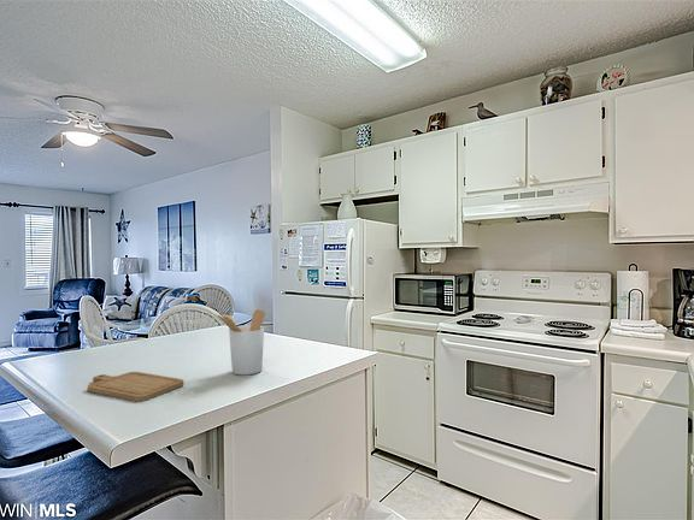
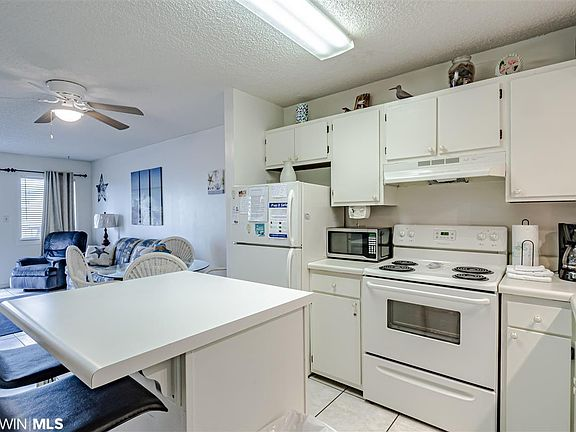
- chopping board [87,371,184,402]
- utensil holder [214,308,266,376]
